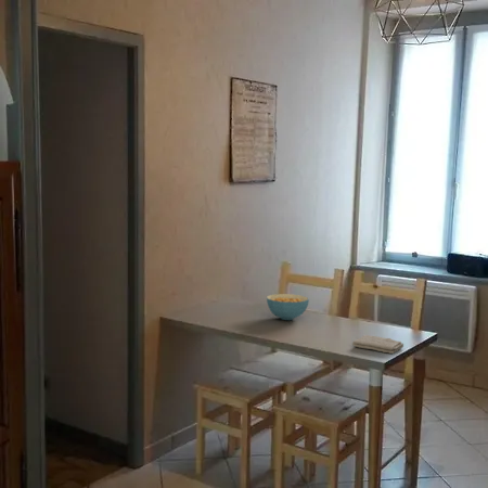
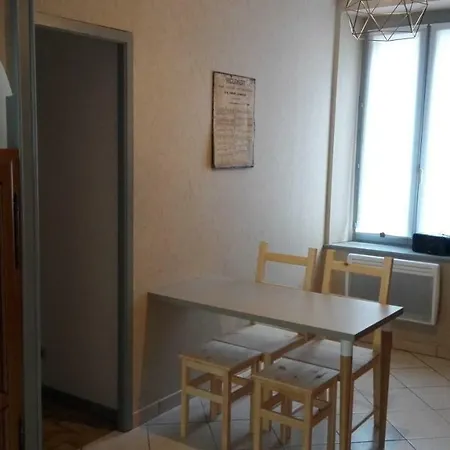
- cereal bowl [266,293,310,321]
- washcloth [351,334,404,355]
